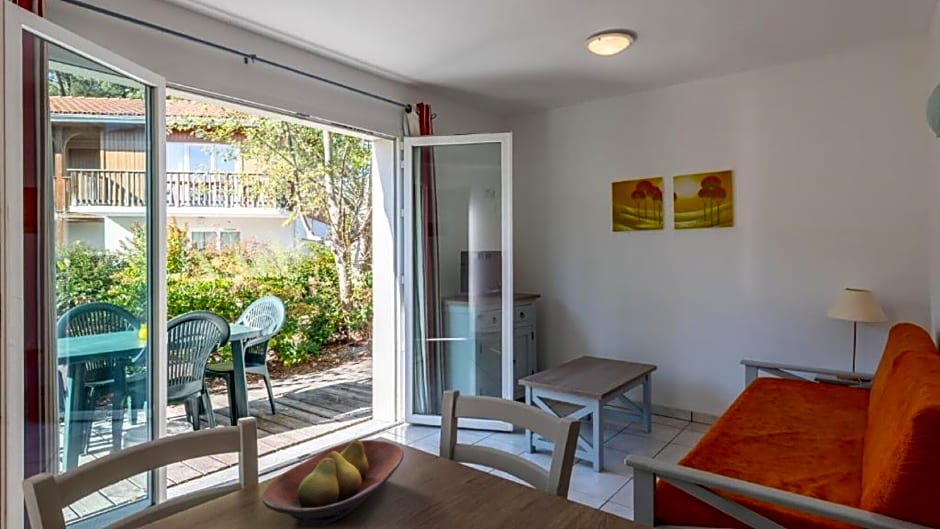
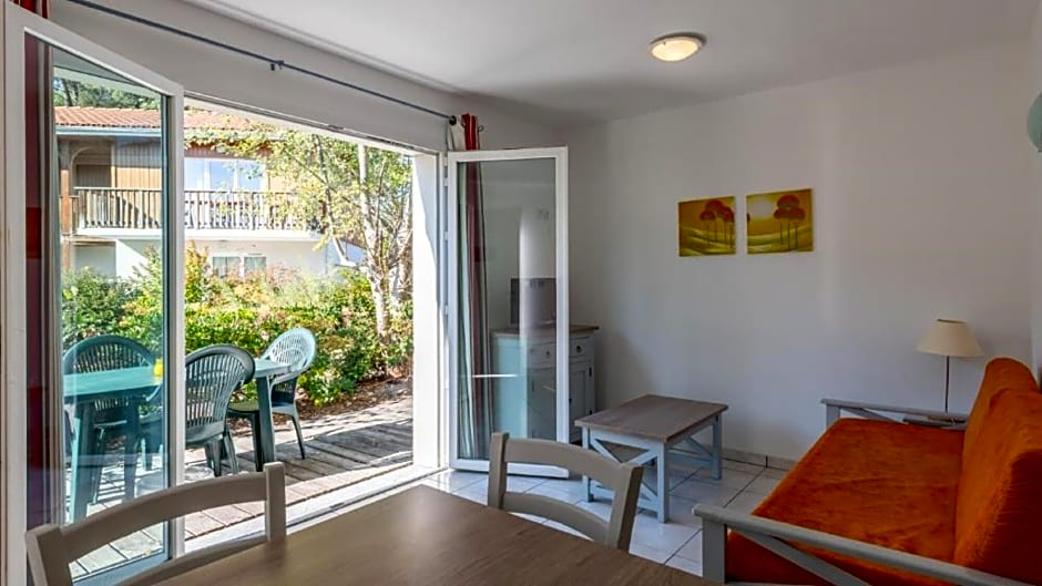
- fruit bowl [261,439,405,528]
